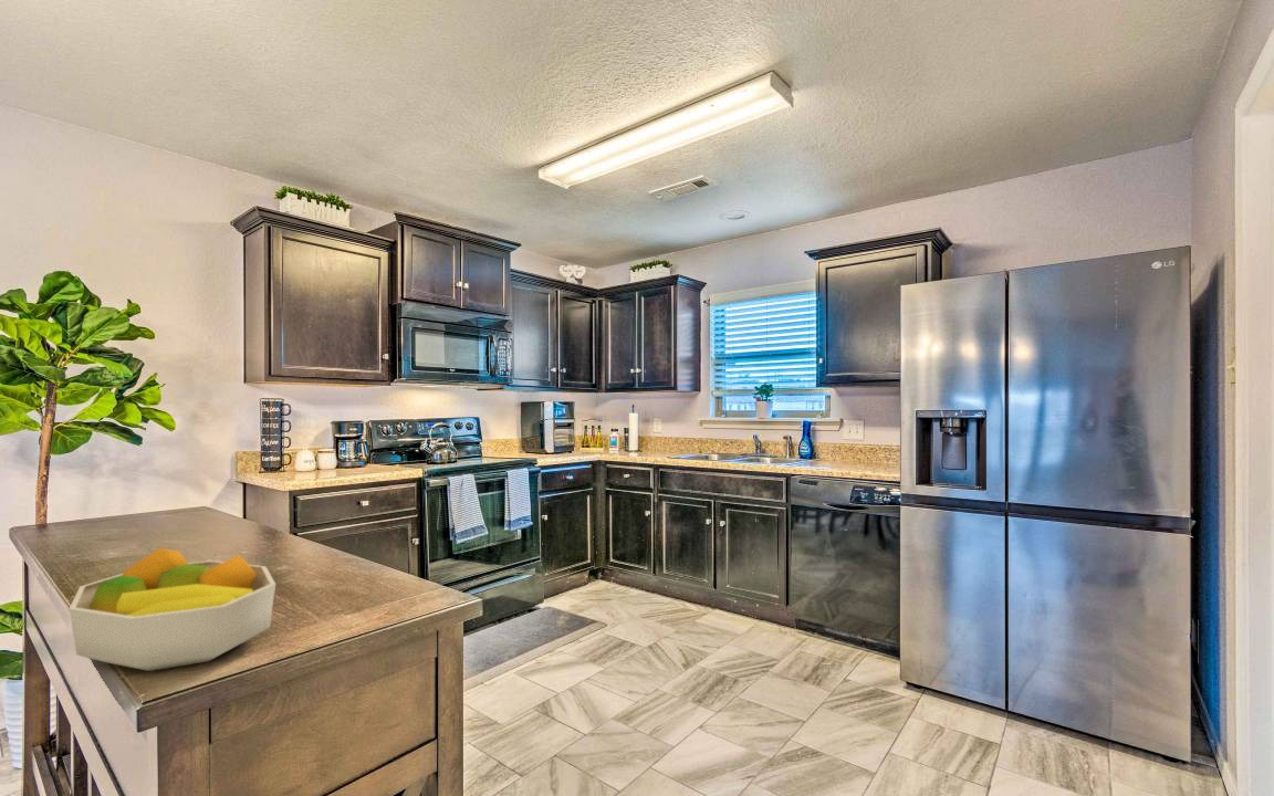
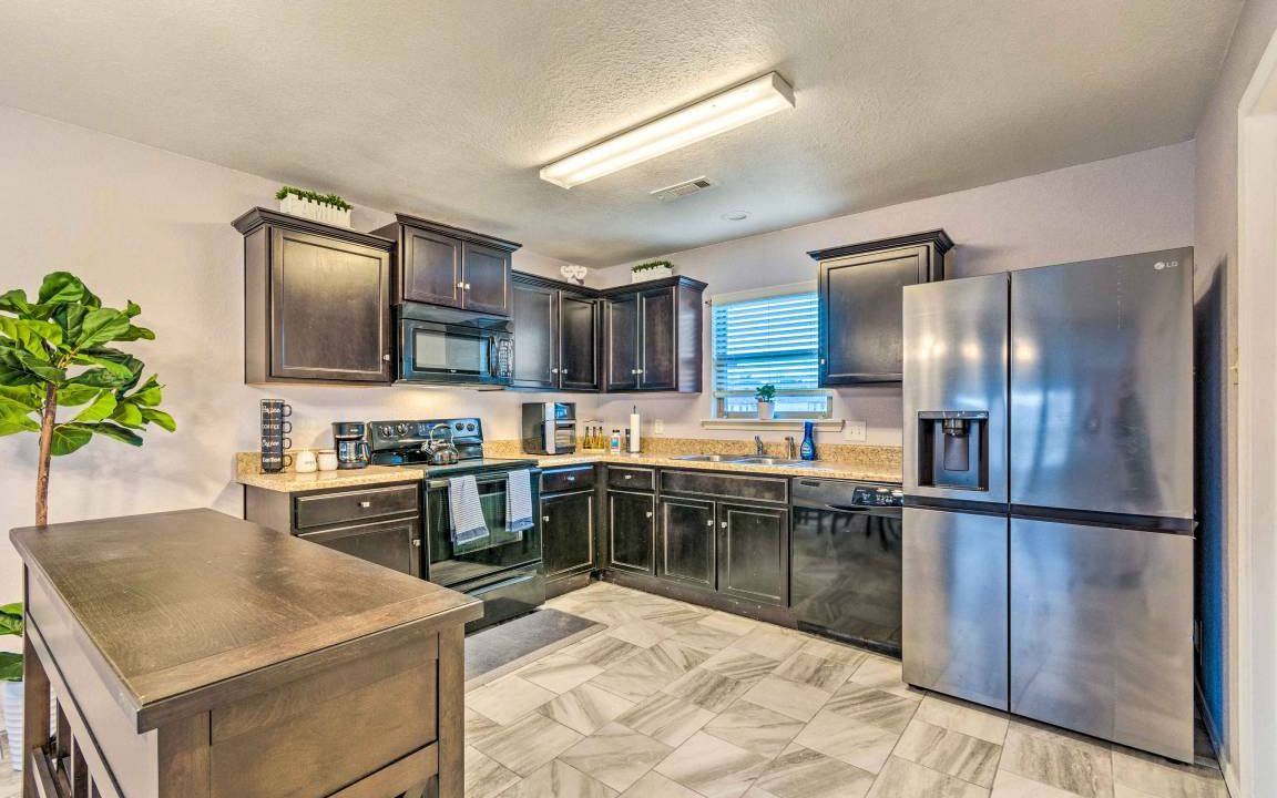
- fruit bowl [69,547,276,672]
